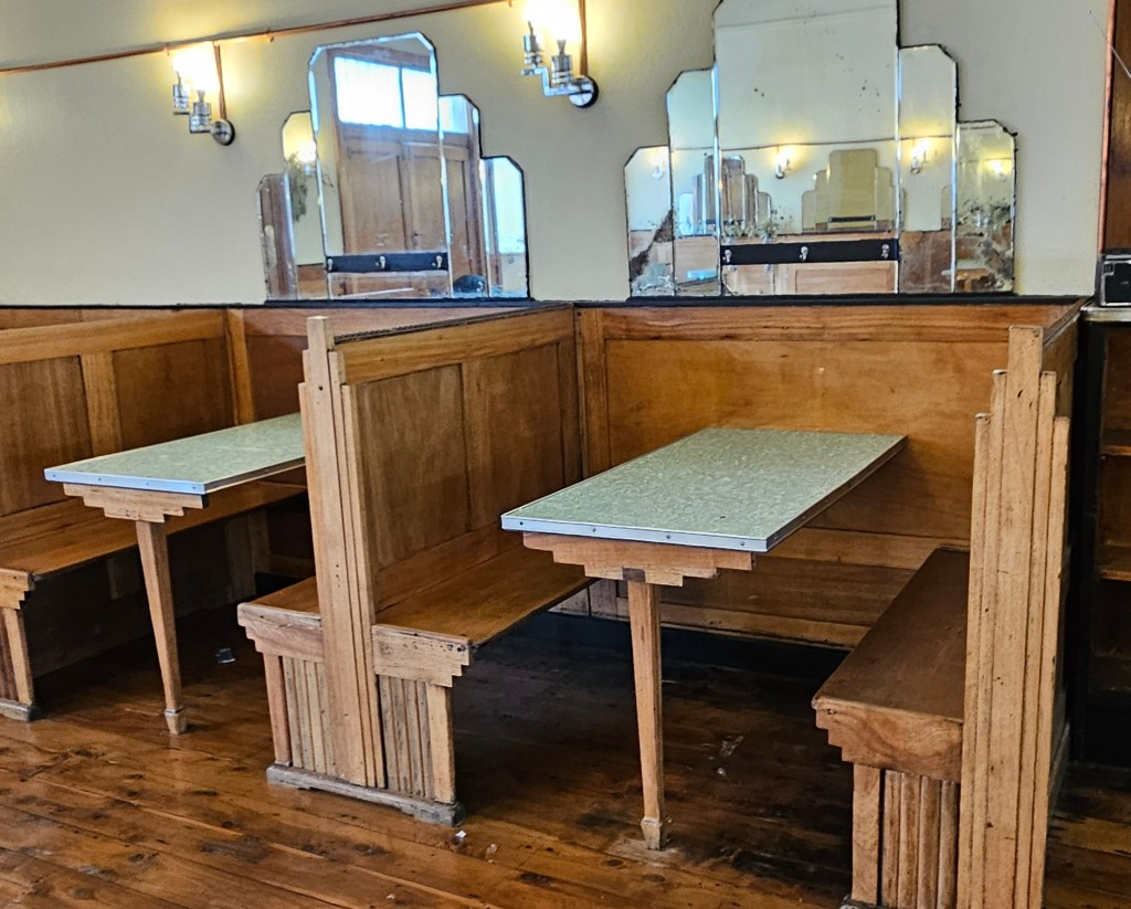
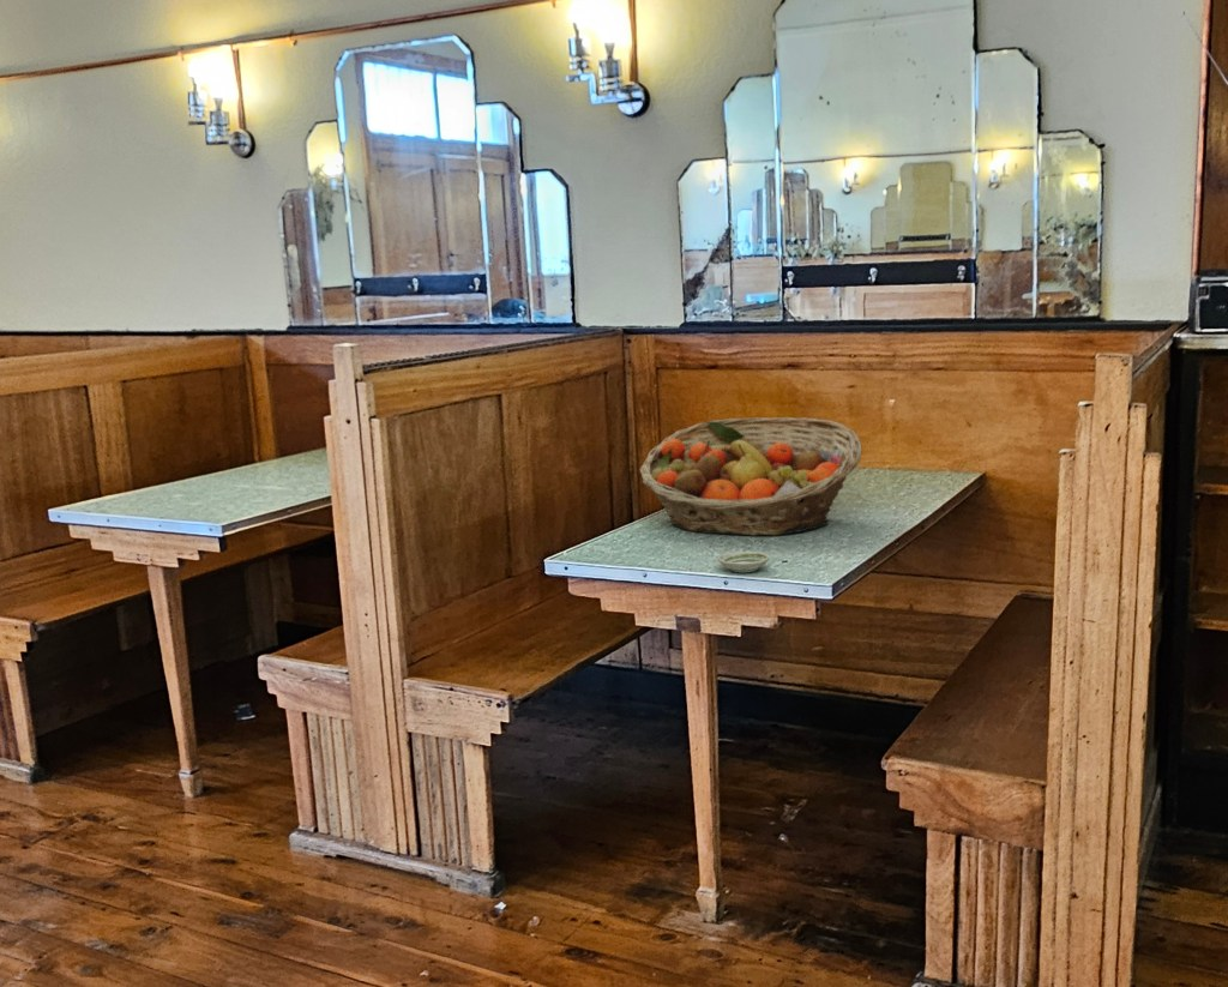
+ fruit basket [639,416,863,537]
+ saucer [717,550,771,573]
